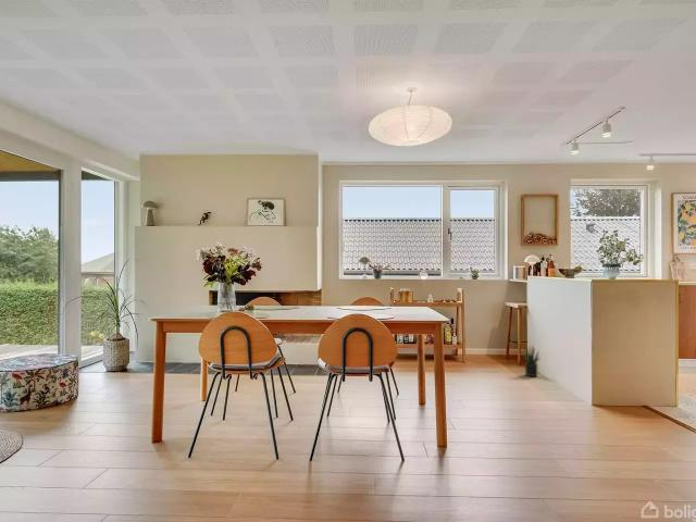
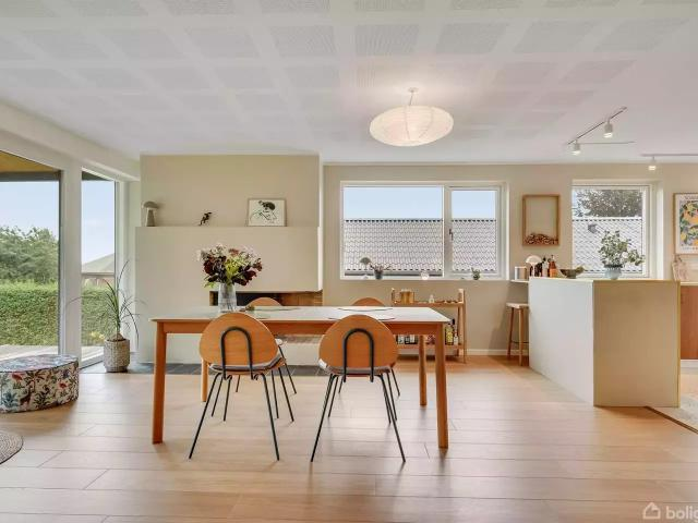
- potted plant [521,346,542,377]
